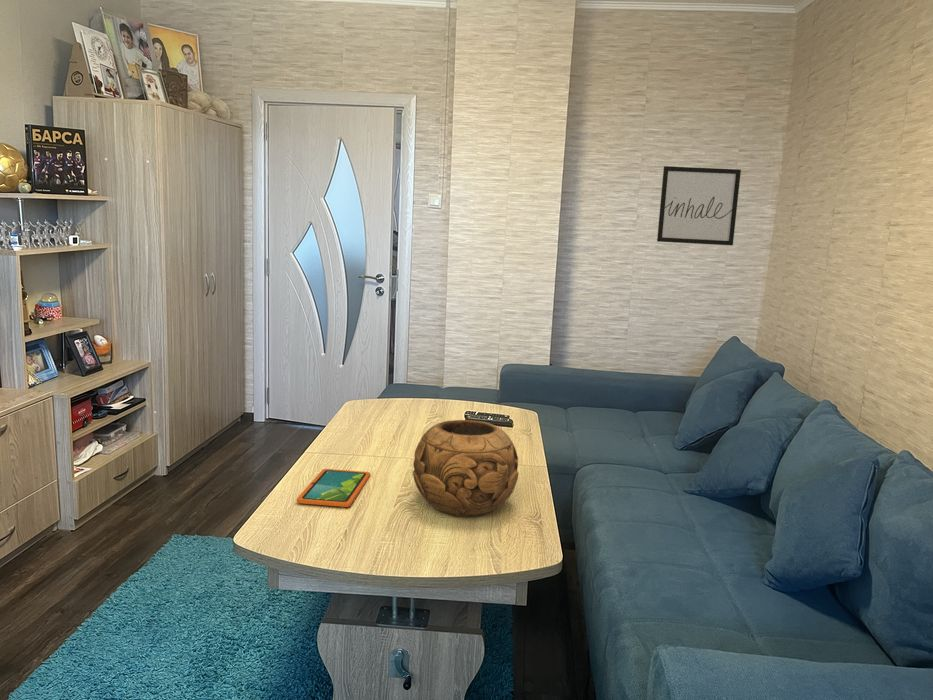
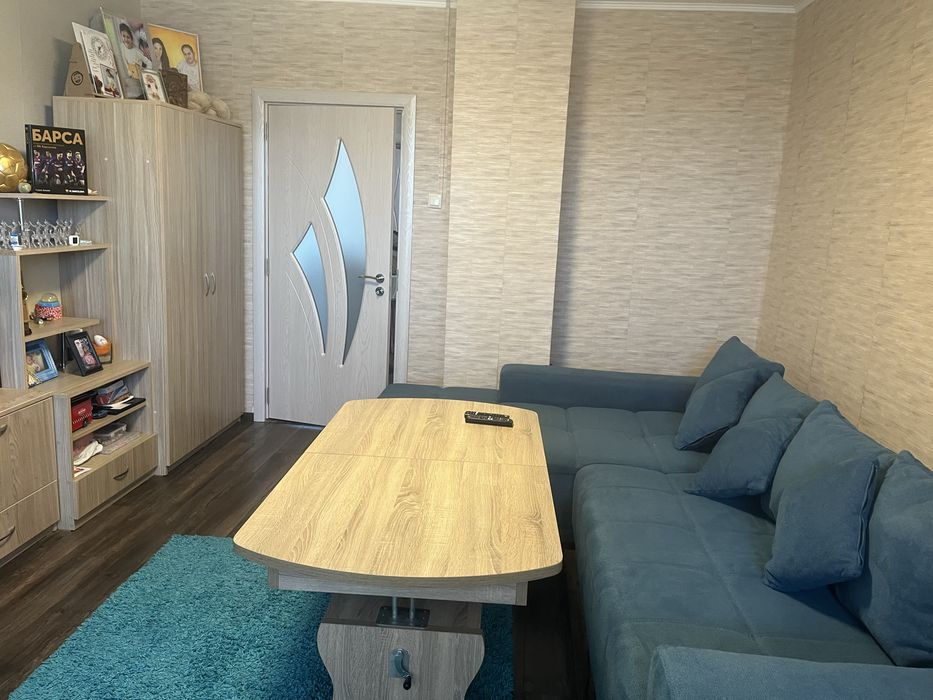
- decorative bowl [412,419,519,518]
- wall art [656,165,742,247]
- tablet [296,468,371,508]
